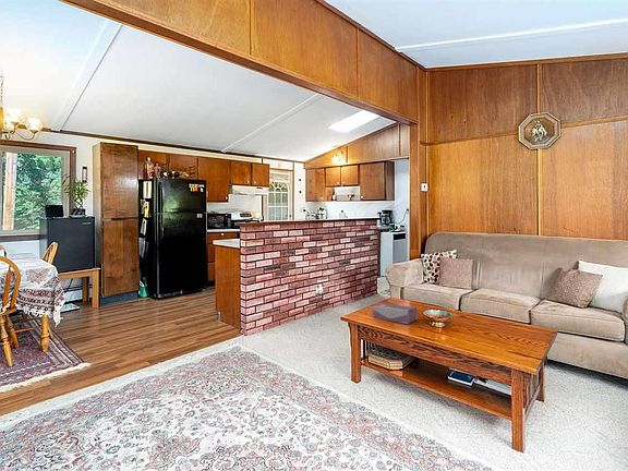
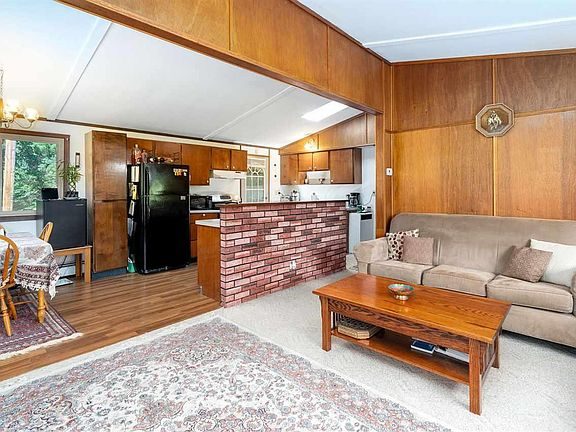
- tissue box [372,302,419,325]
